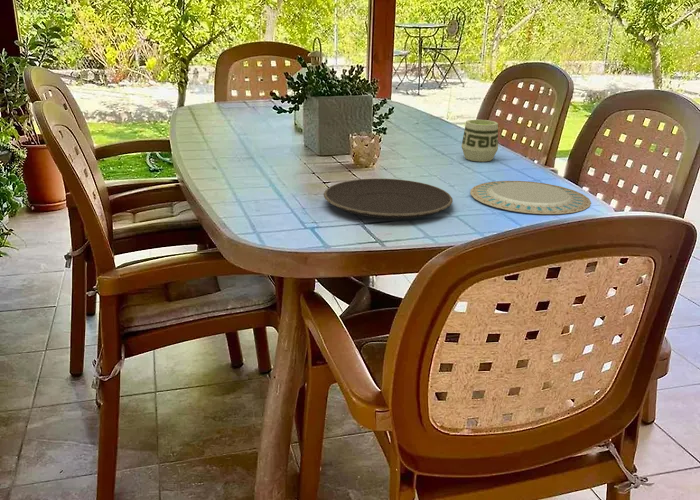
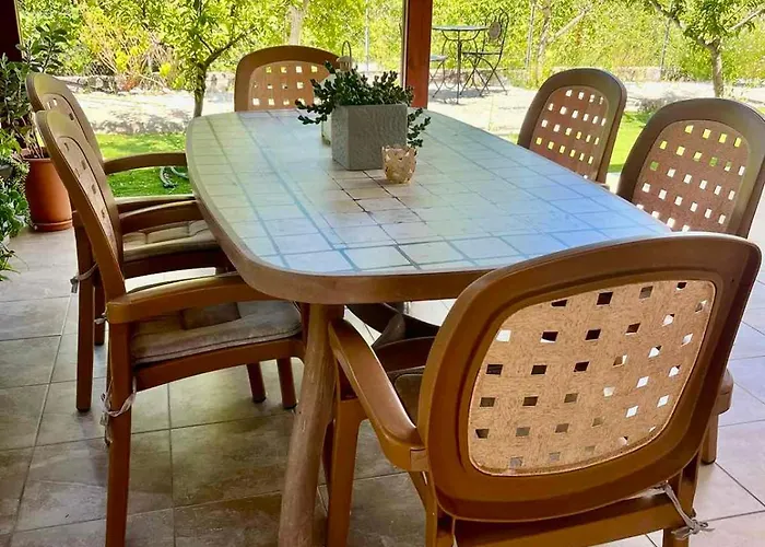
- plate [323,178,454,219]
- cup [460,119,499,163]
- chinaware [469,180,592,215]
